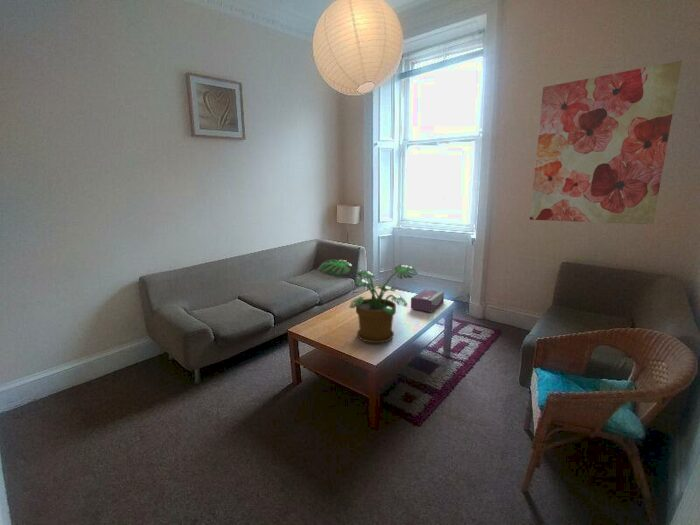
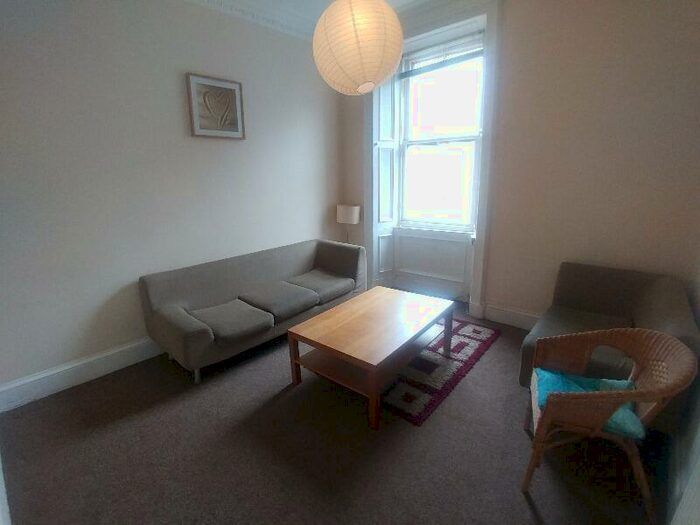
- wall art [529,60,683,226]
- tissue box [410,289,445,313]
- potted plant [317,259,419,344]
